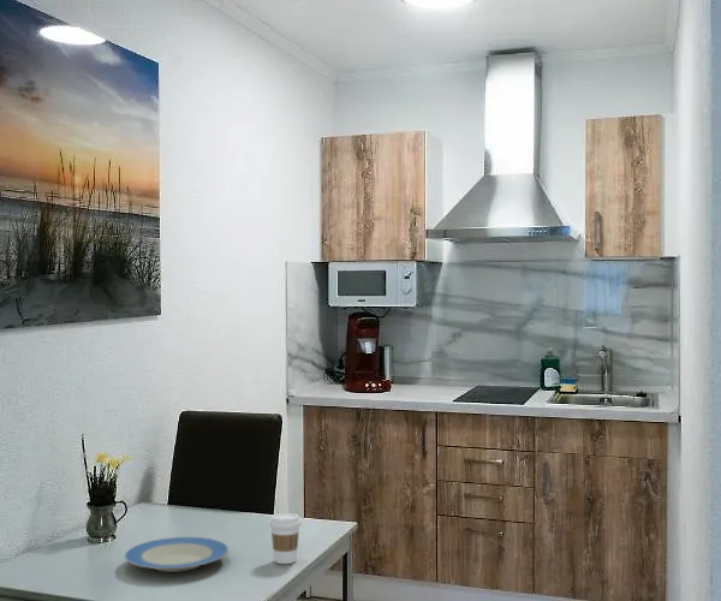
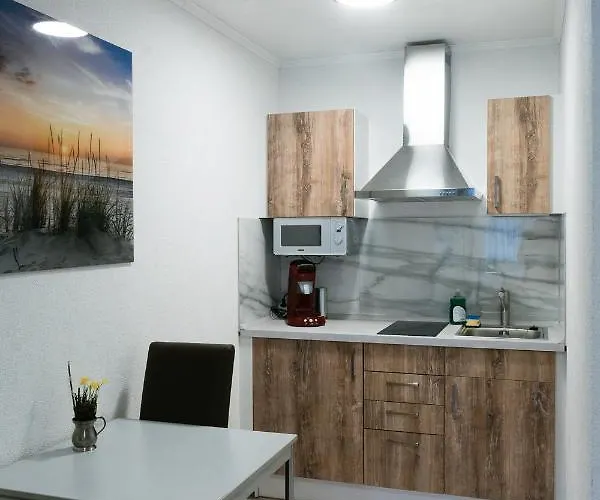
- coffee cup [268,512,303,565]
- plate [123,536,230,573]
